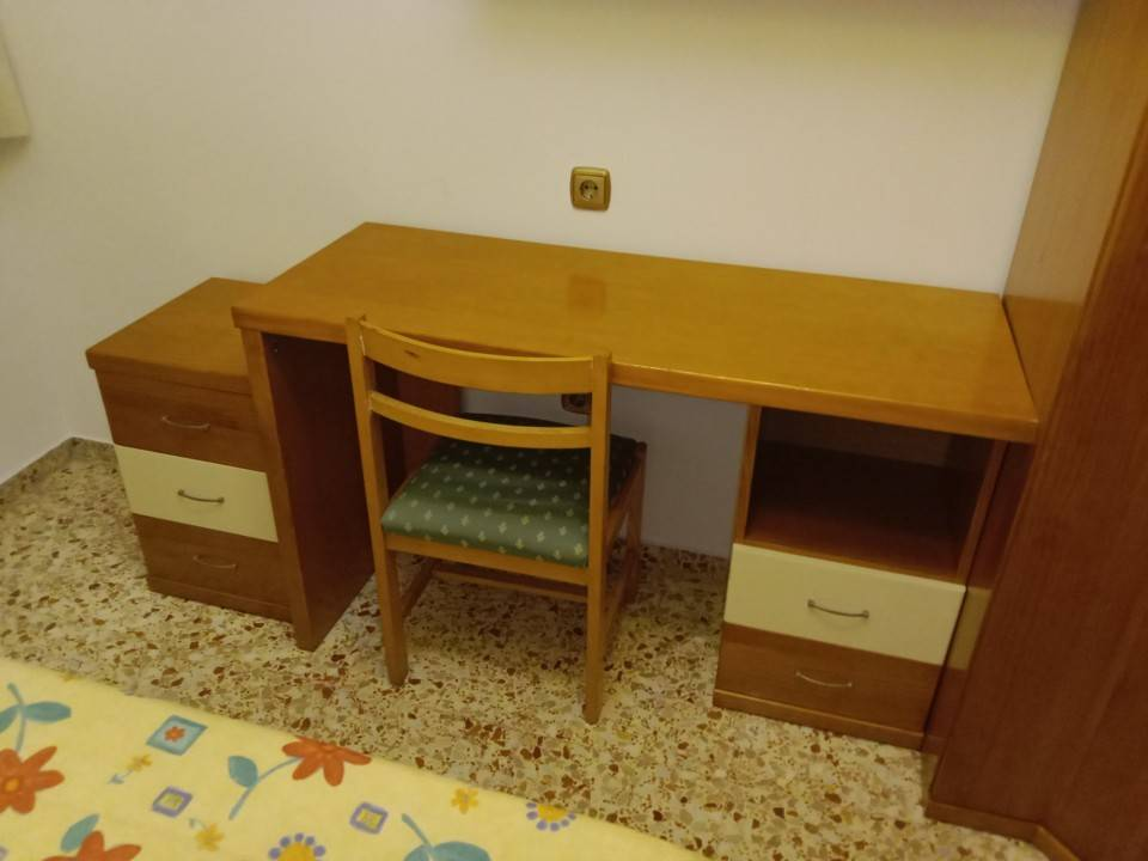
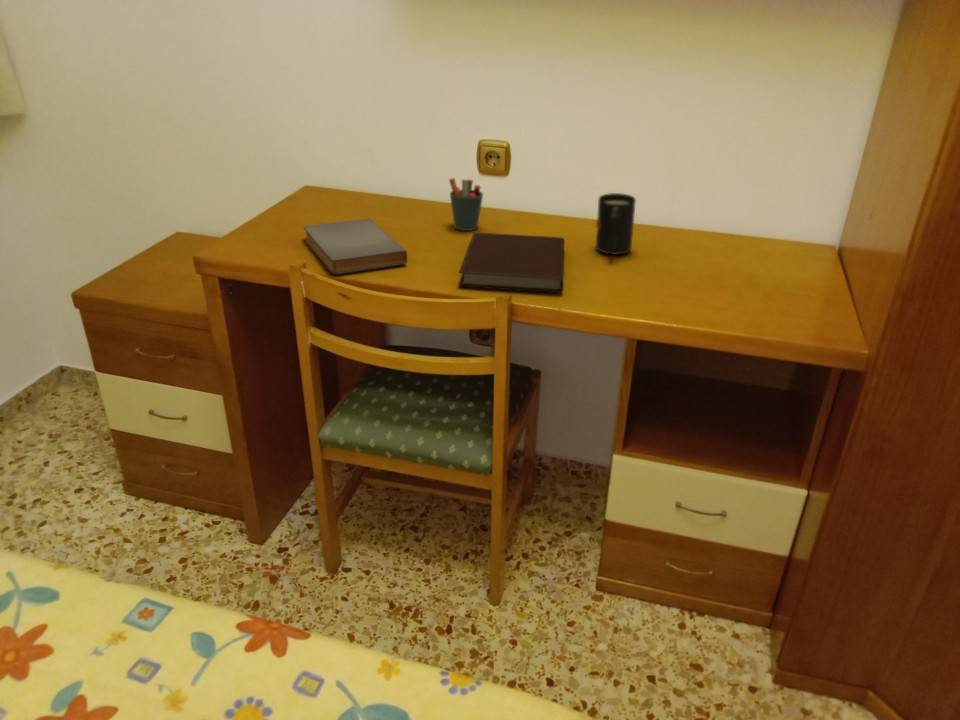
+ mug [595,192,637,256]
+ book [303,218,408,275]
+ notebook [458,231,566,294]
+ pen holder [448,177,484,232]
